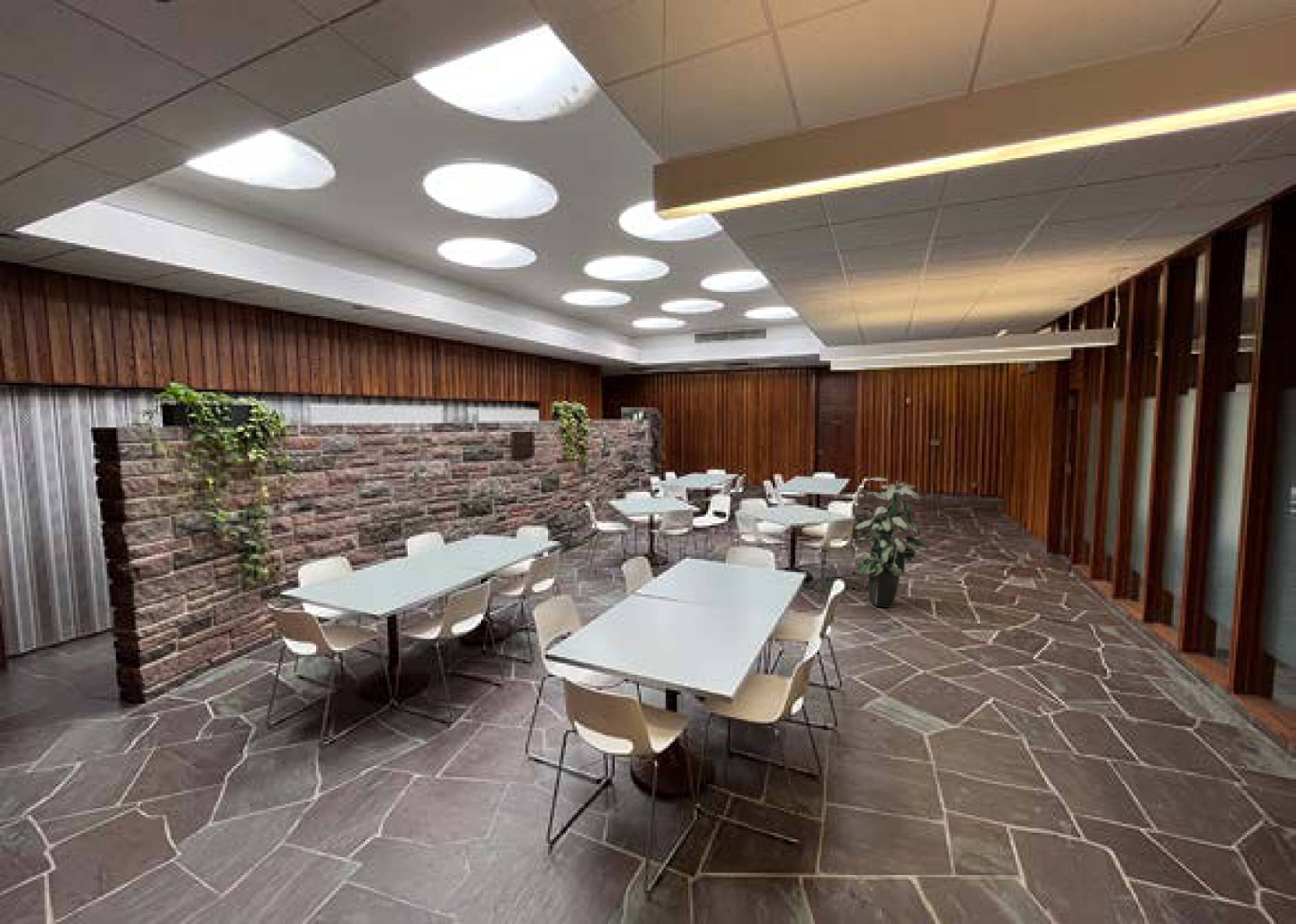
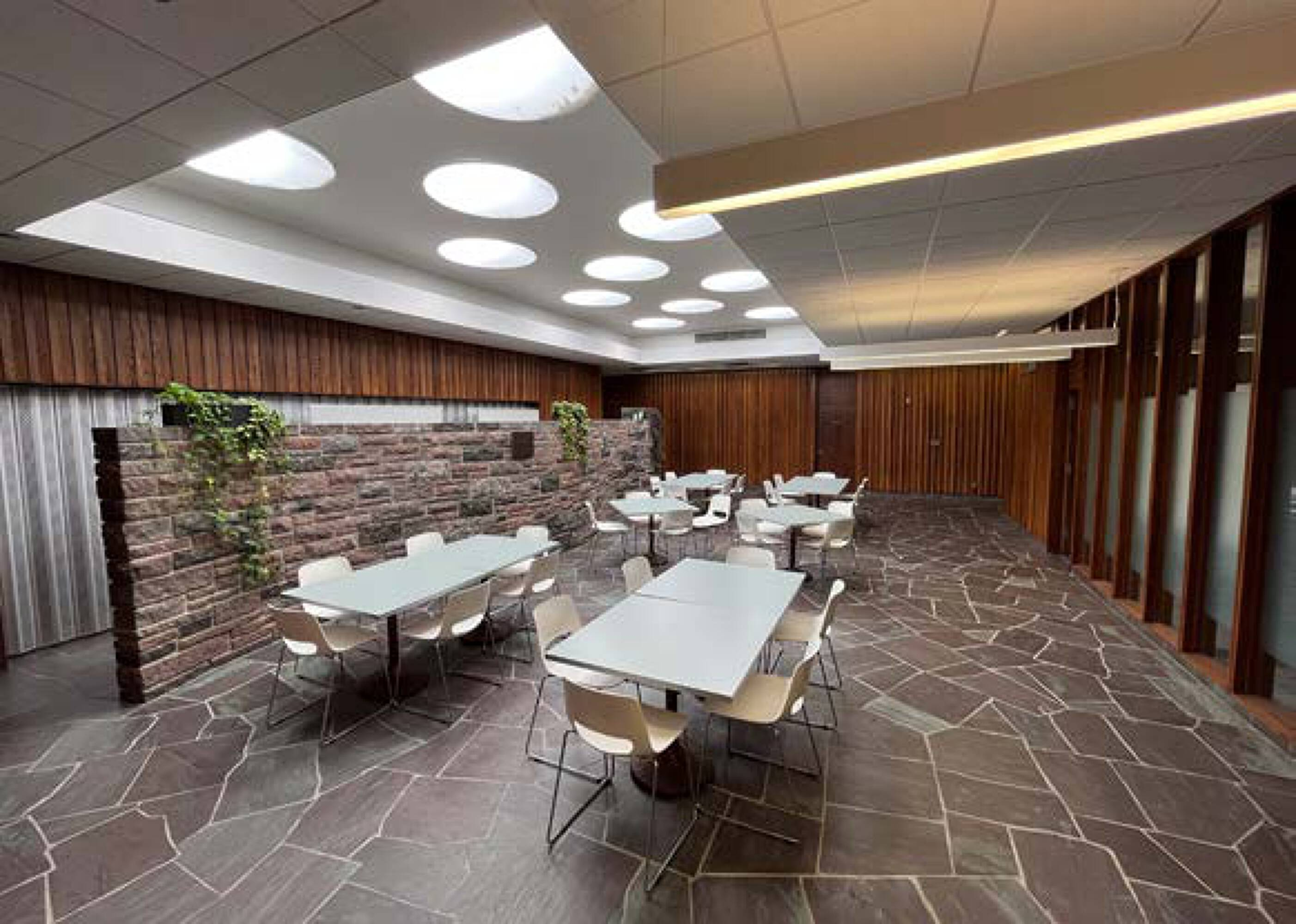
- indoor plant [853,477,929,608]
